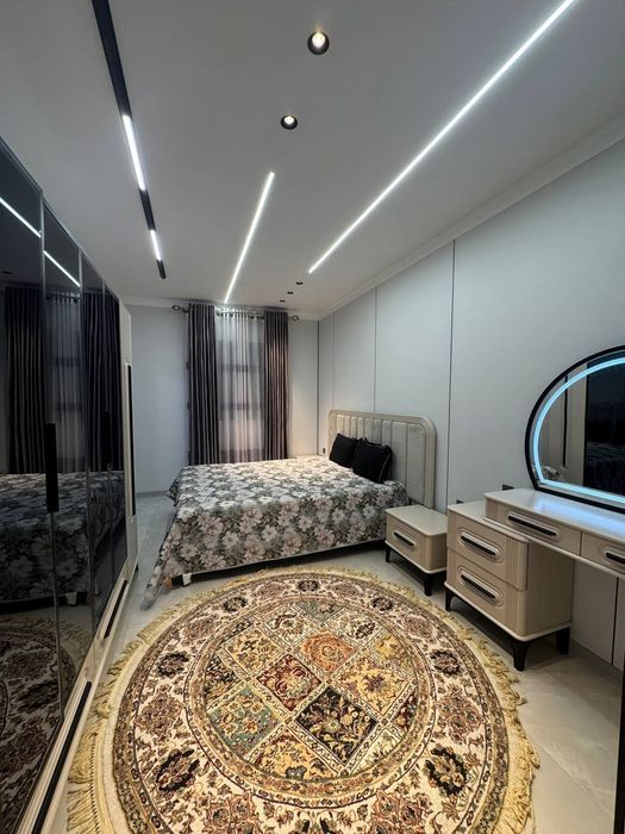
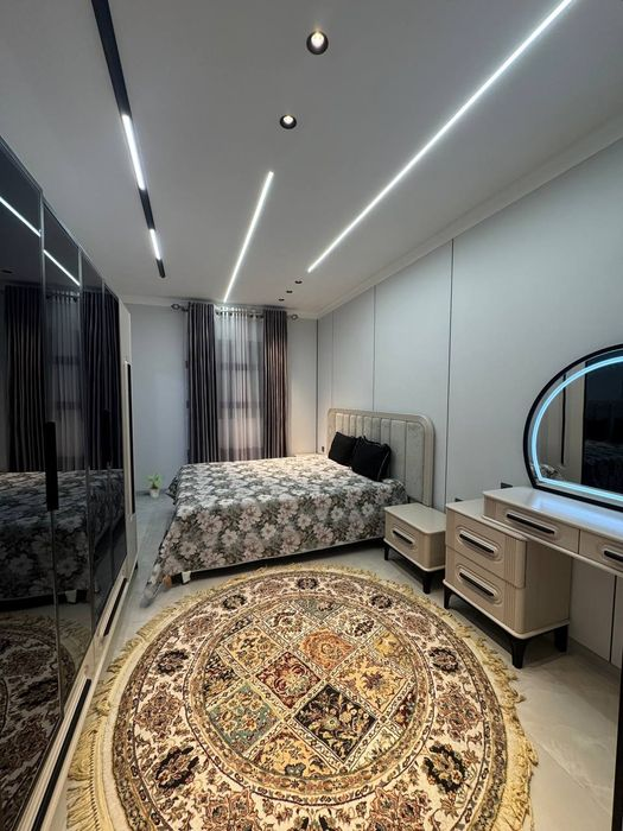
+ potted plant [142,472,167,499]
